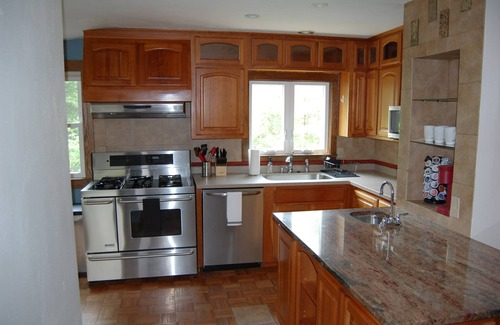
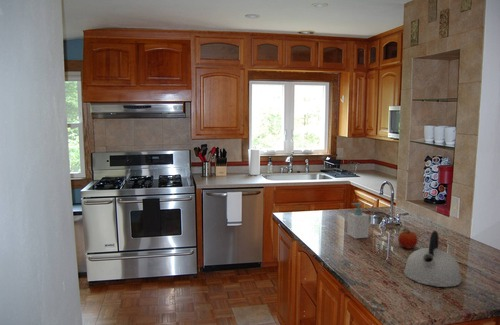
+ kettle [403,230,463,288]
+ fruit [397,228,419,250]
+ soap bottle [346,202,370,240]
